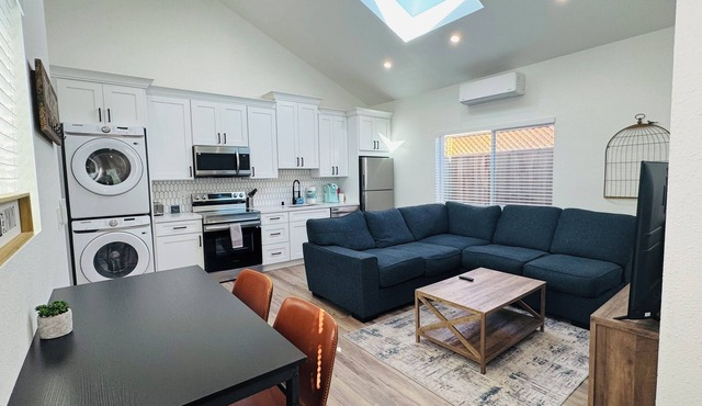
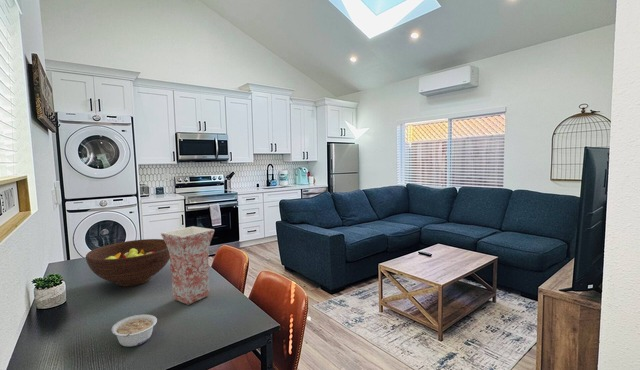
+ vase [160,225,215,306]
+ legume [110,313,158,348]
+ fruit bowl [85,238,170,287]
